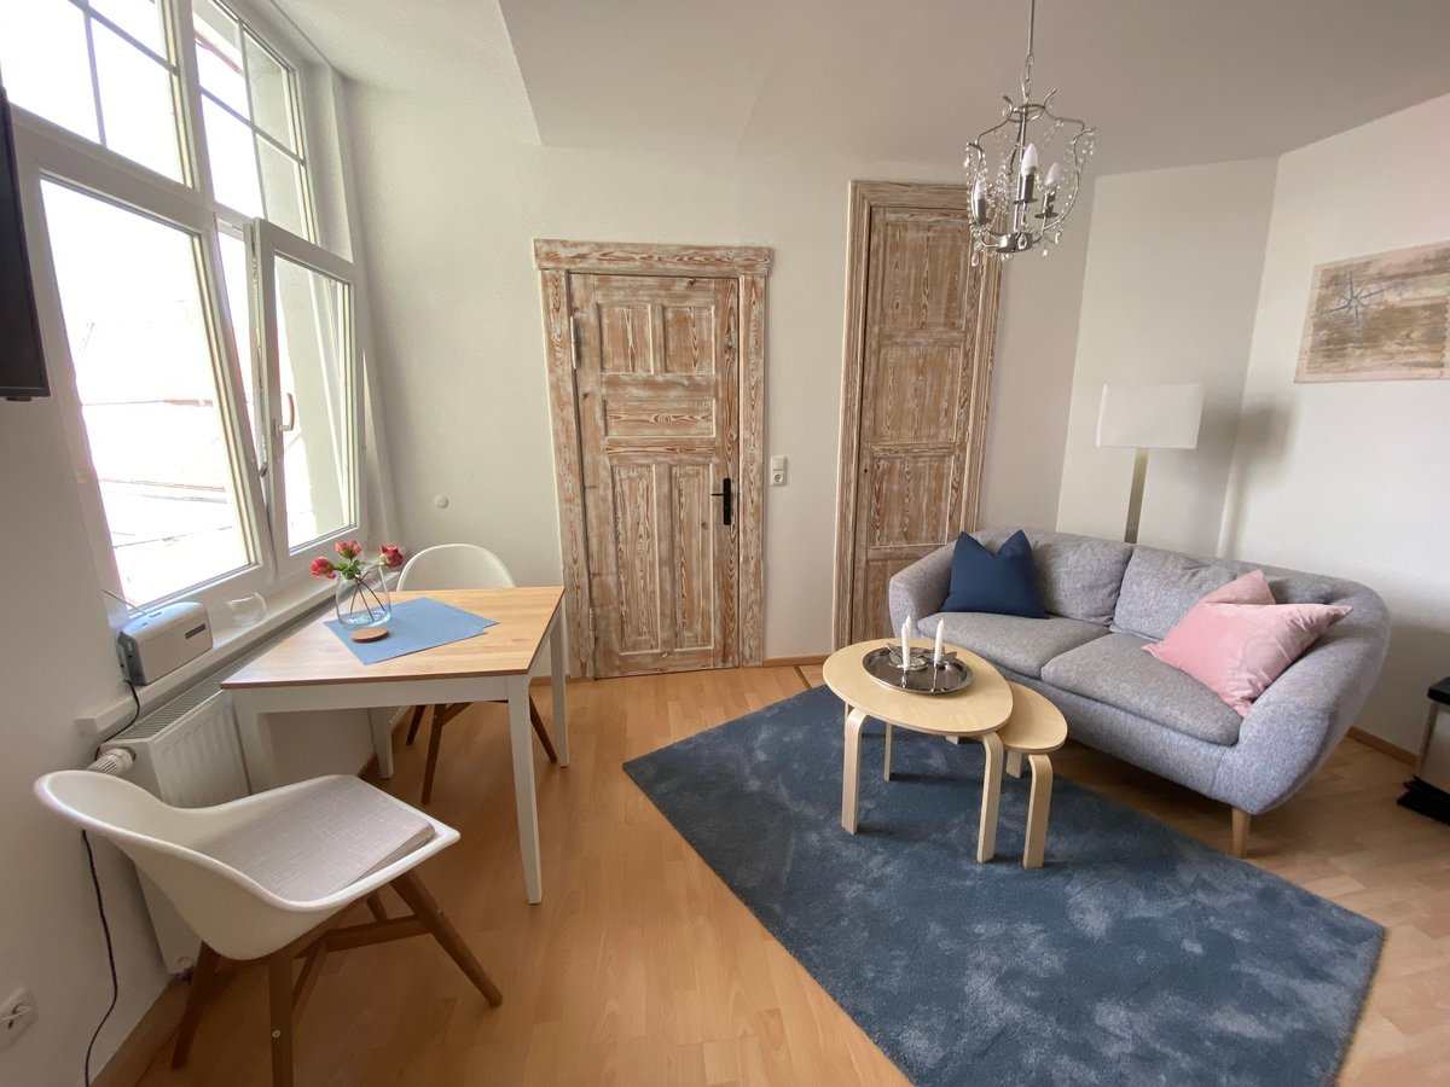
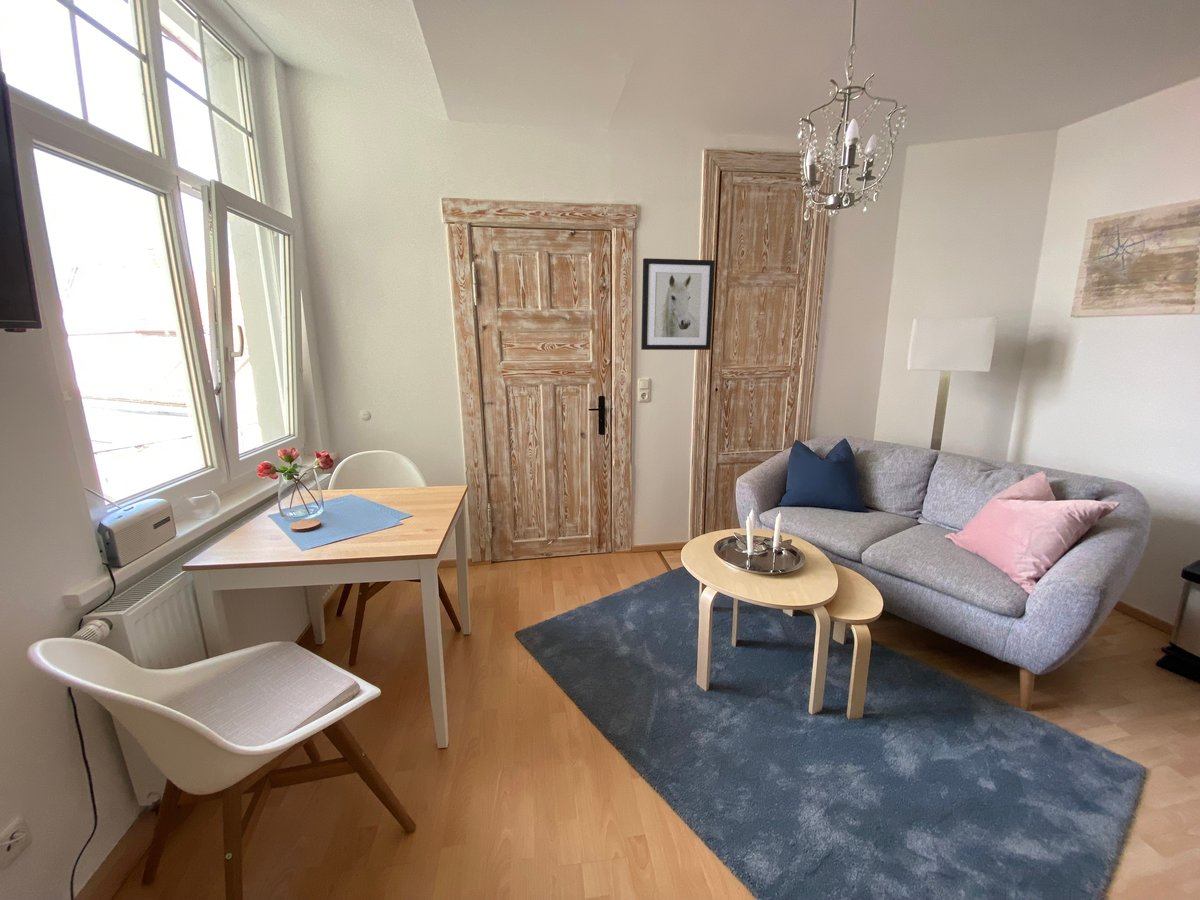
+ wall art [640,257,716,351]
